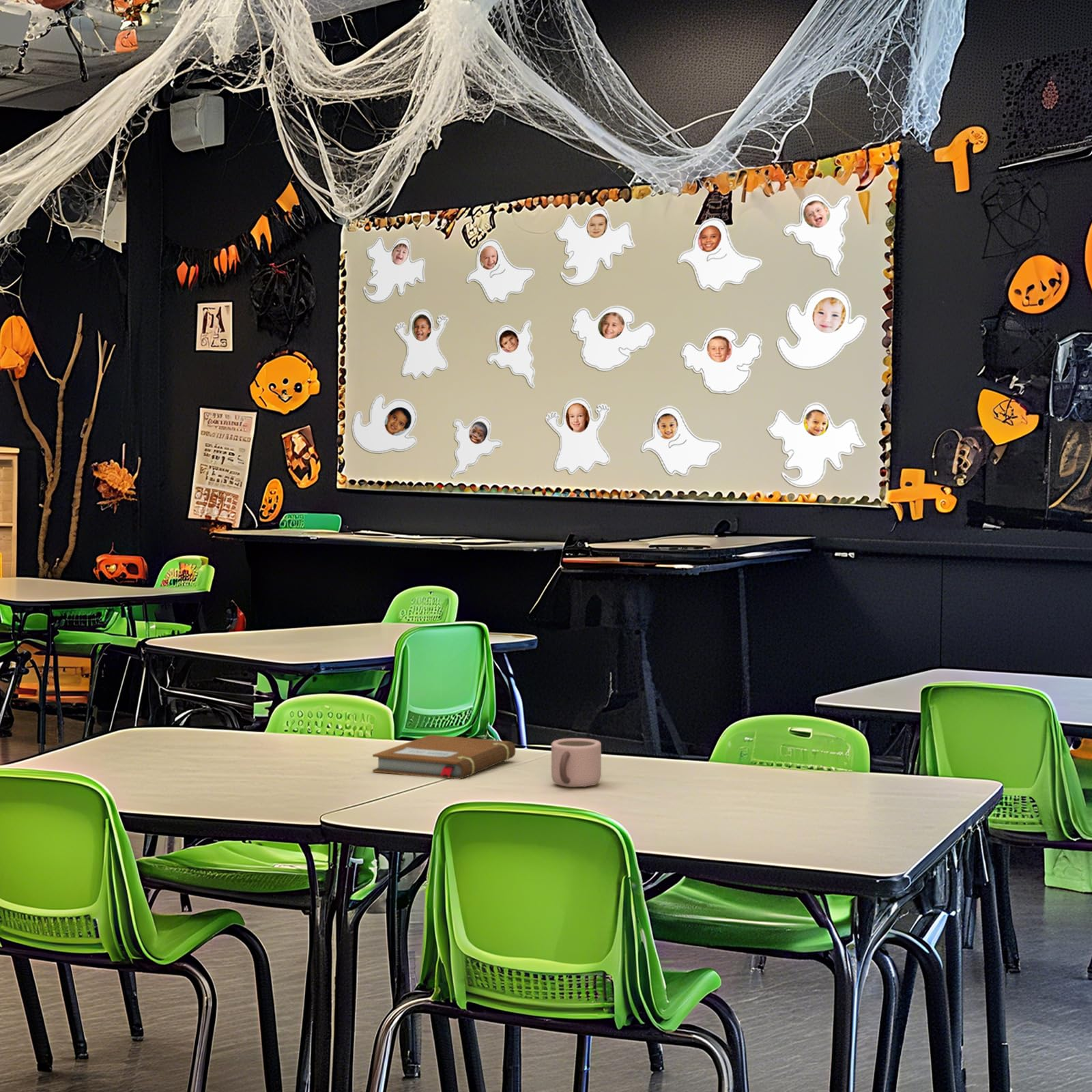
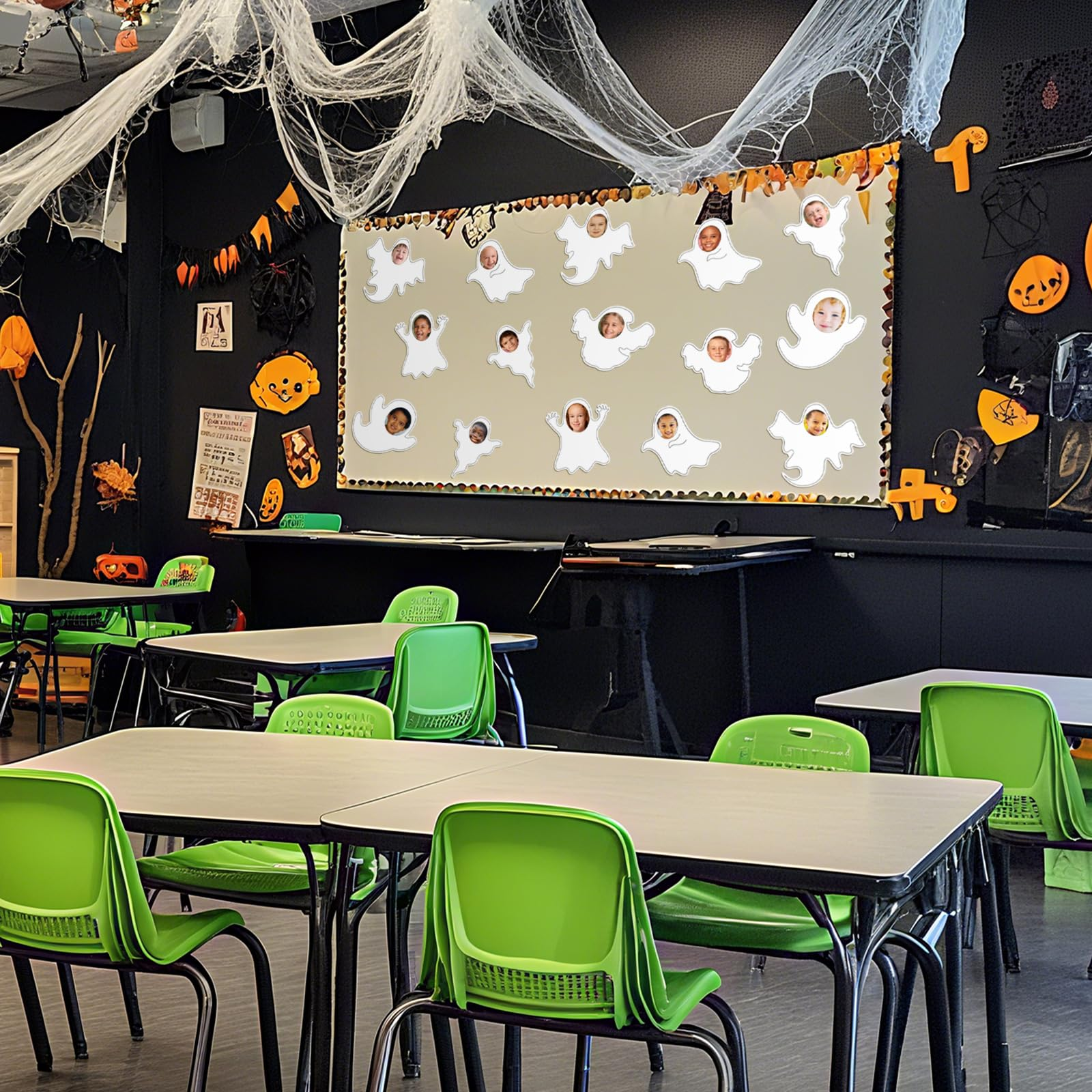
- mug [551,738,602,788]
- notebook [372,734,516,780]
